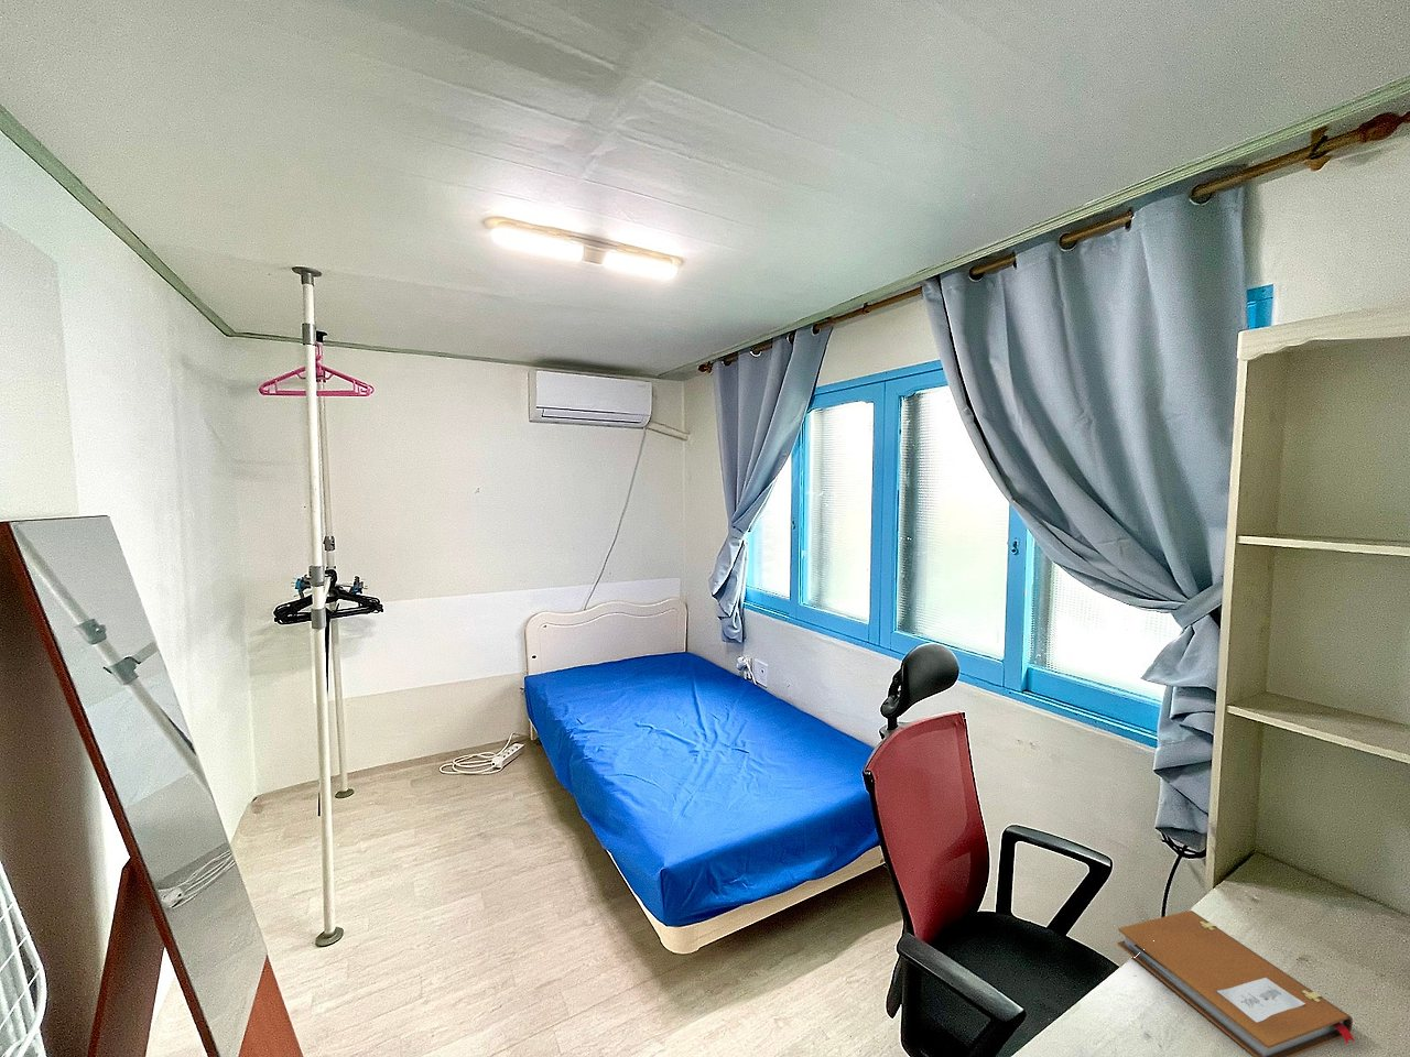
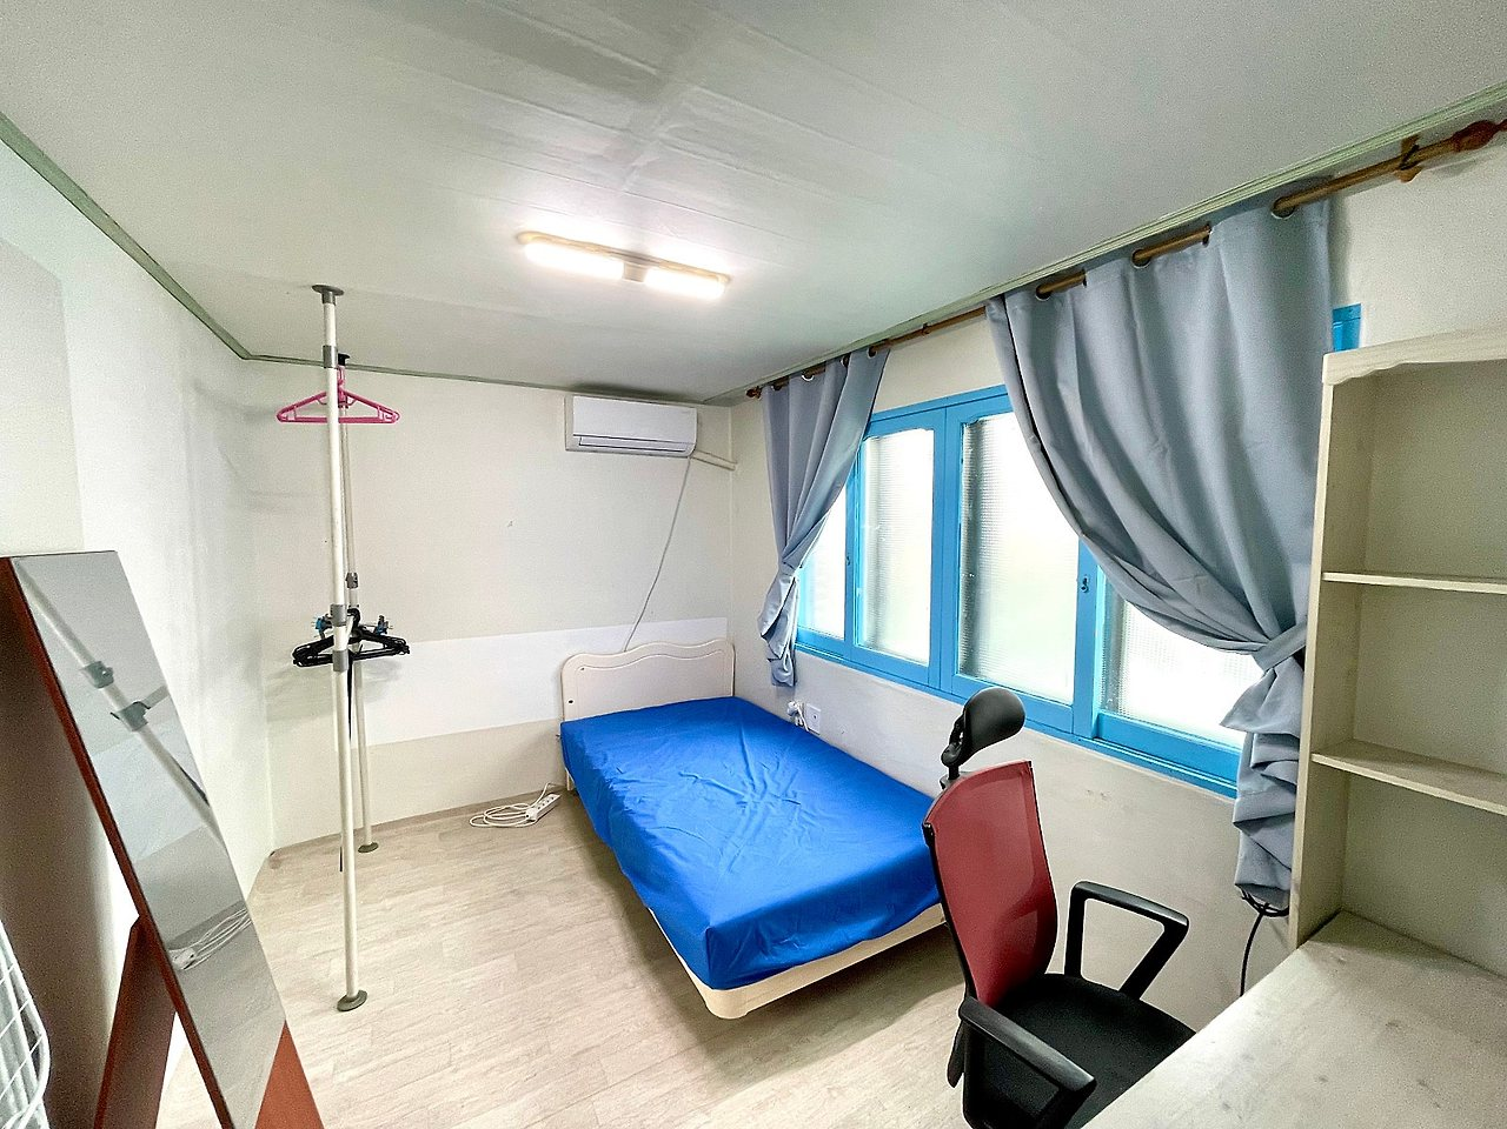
- notebook [1117,909,1354,1057]
